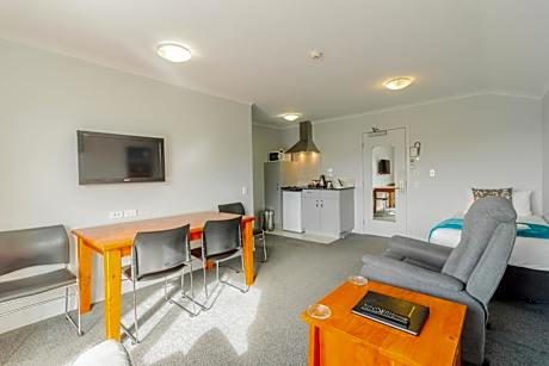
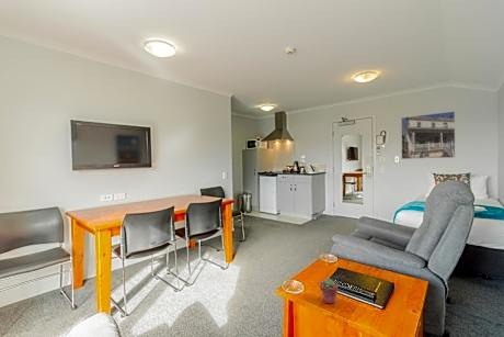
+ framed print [400,110,456,160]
+ potted succulent [319,277,339,305]
